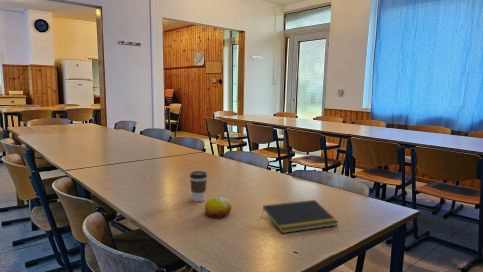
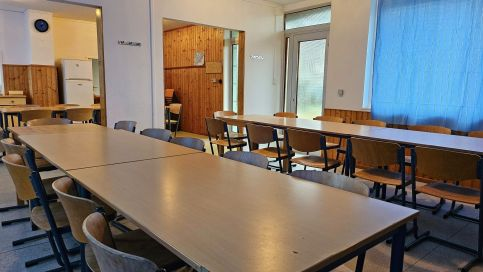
- coffee cup [189,170,208,202]
- notepad [261,199,339,234]
- fruit [204,196,233,219]
